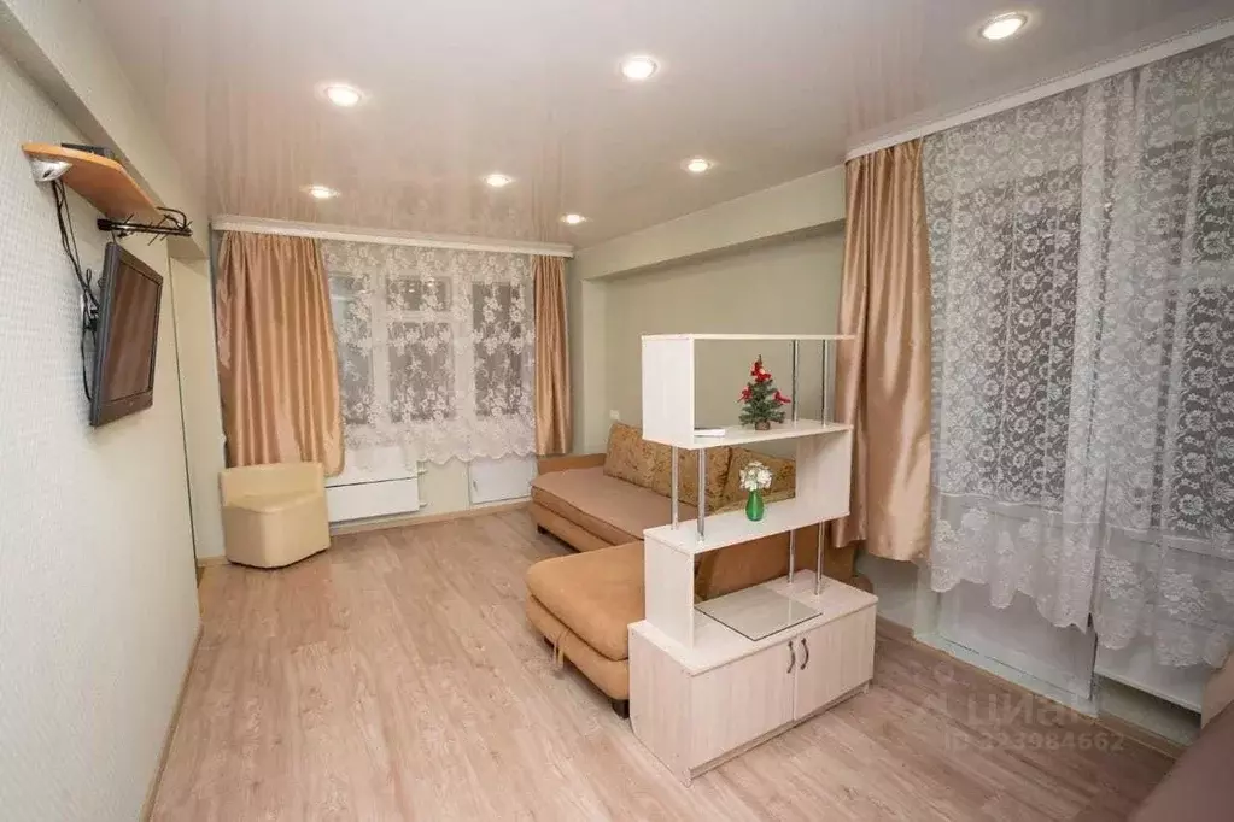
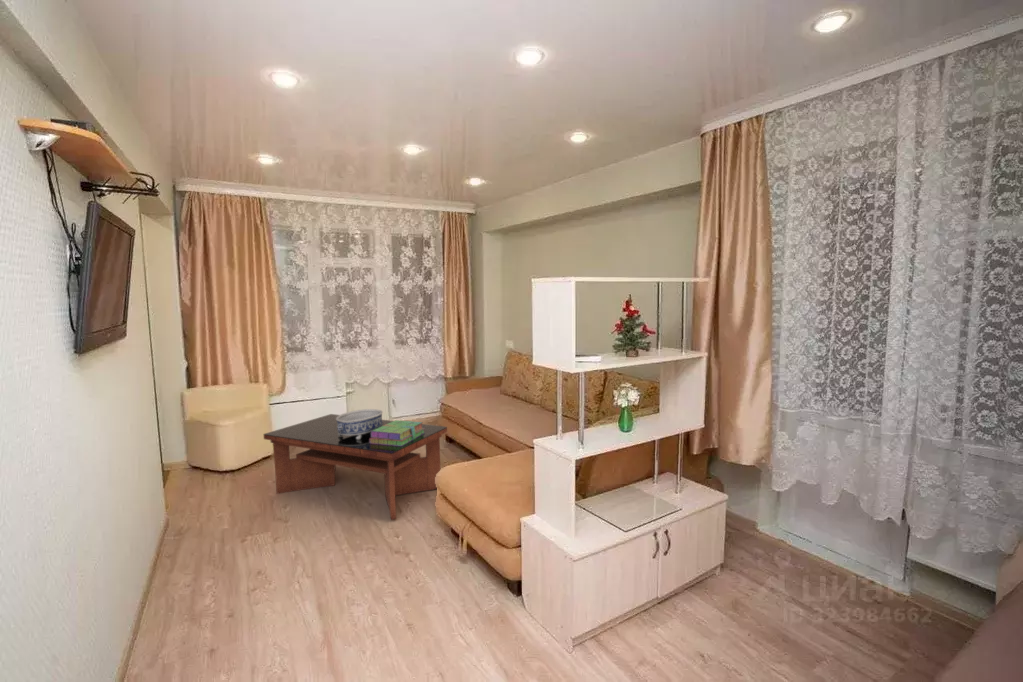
+ stack of books [369,419,425,446]
+ decorative bowl [336,408,384,440]
+ coffee table [263,413,448,521]
